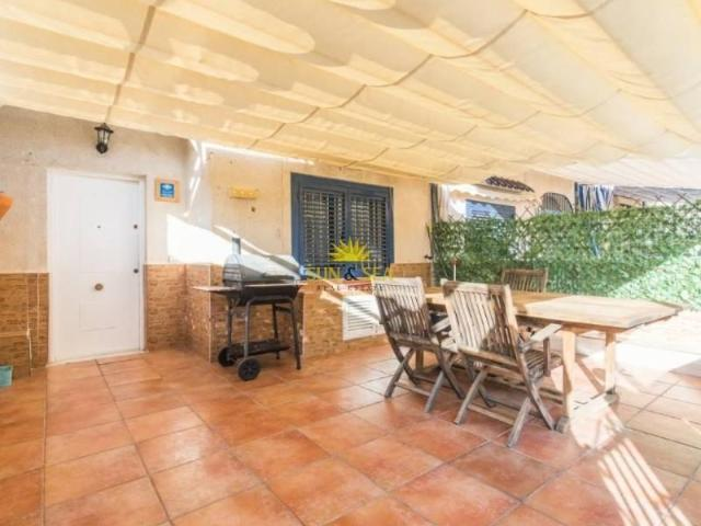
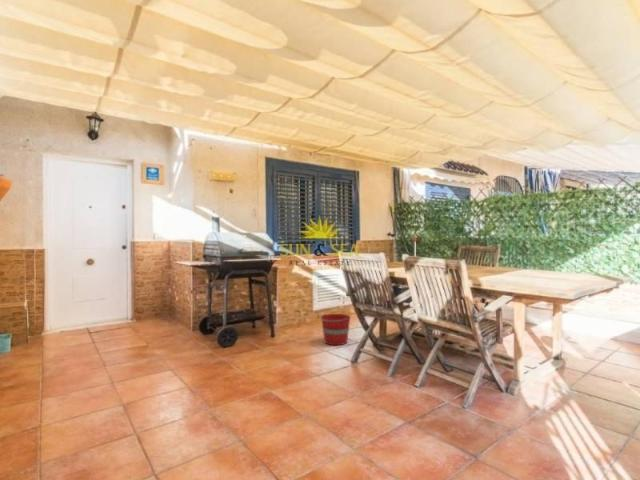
+ bucket [319,313,351,346]
